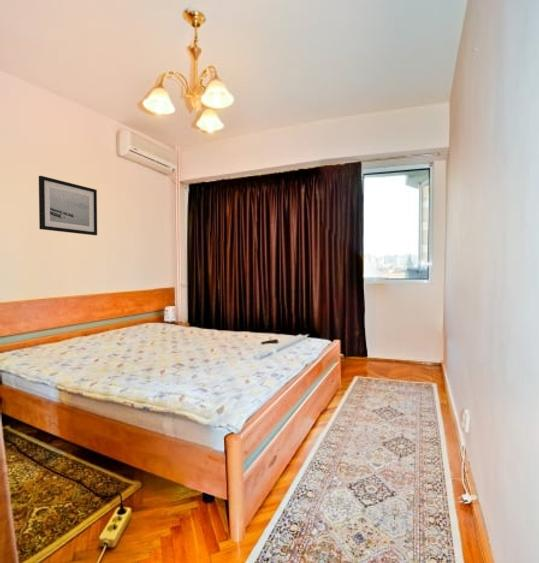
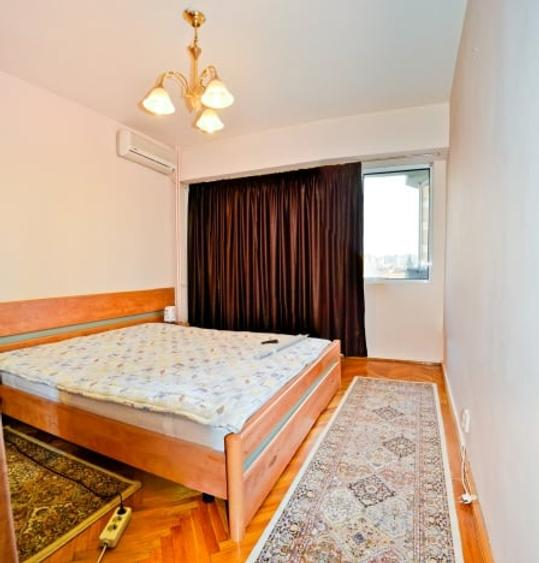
- wall art [38,175,98,236]
